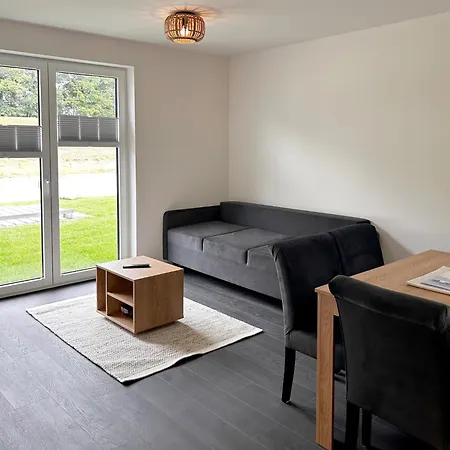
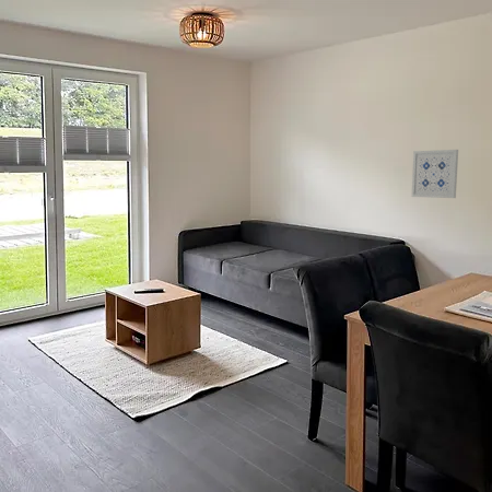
+ wall art [410,149,459,199]
